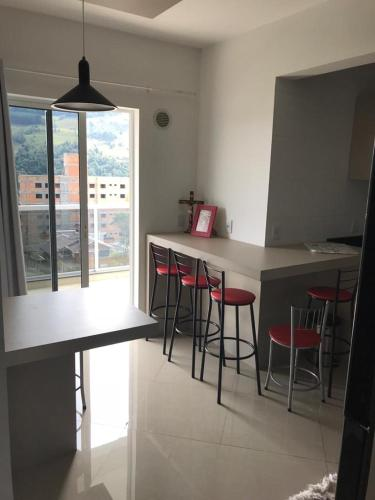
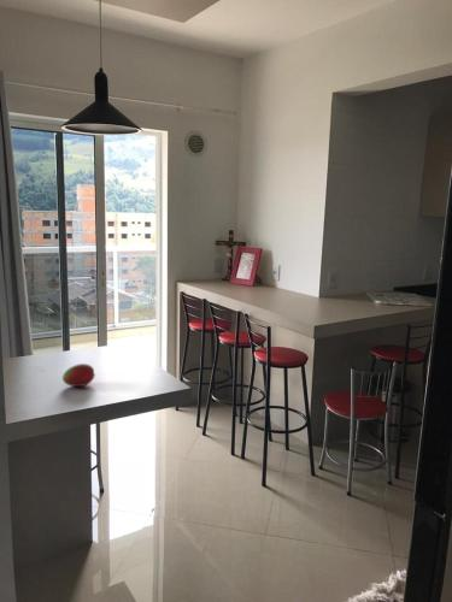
+ fruit [61,362,96,388]
